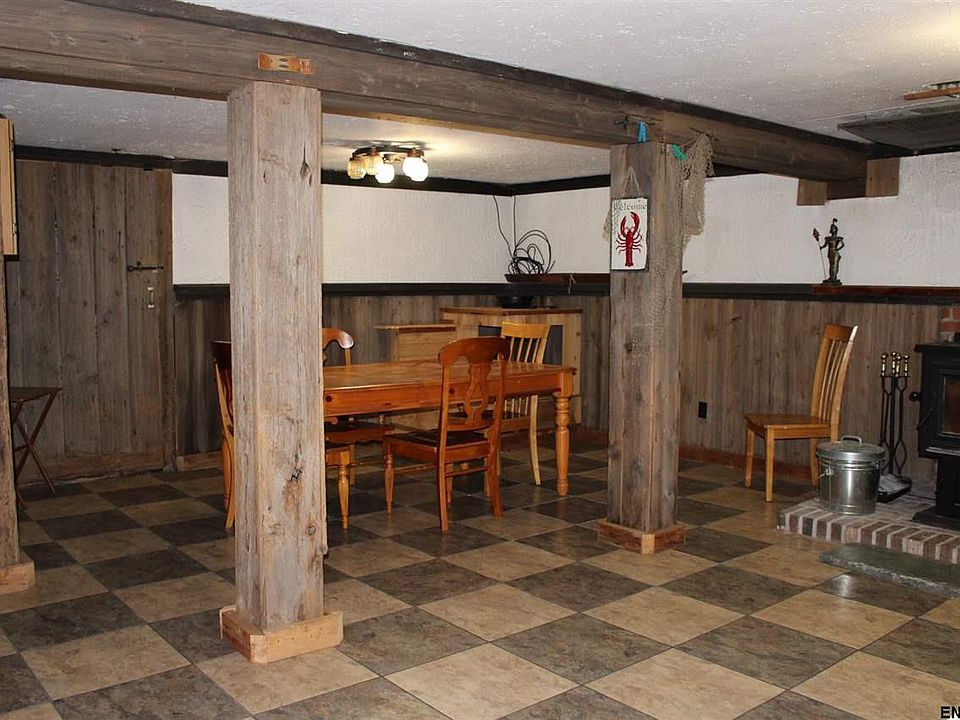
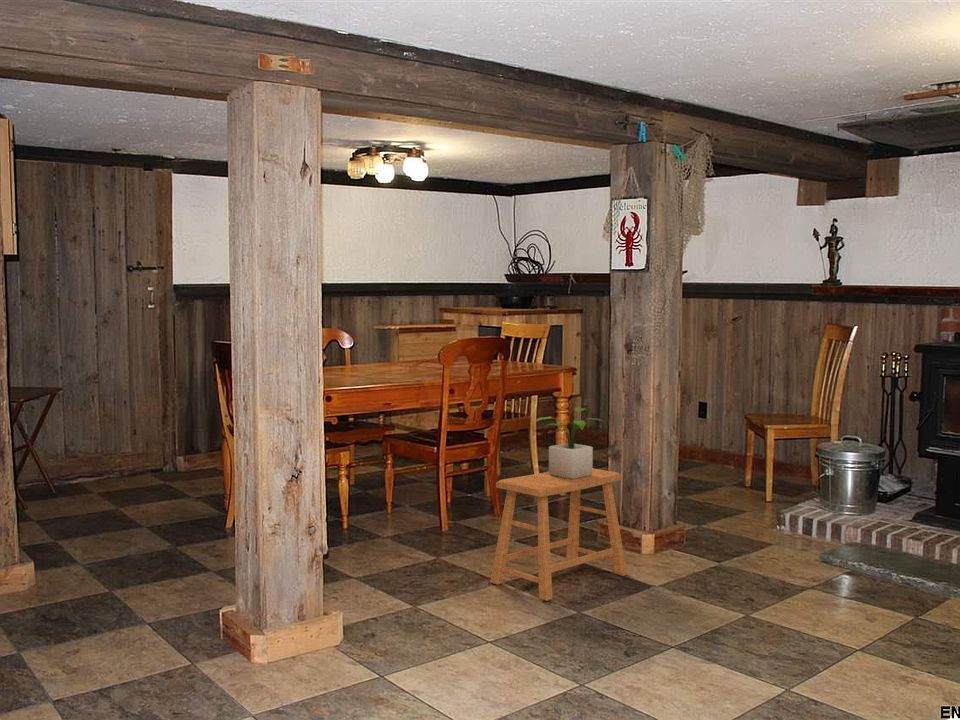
+ potted plant [532,407,606,479]
+ stool [489,467,628,602]
